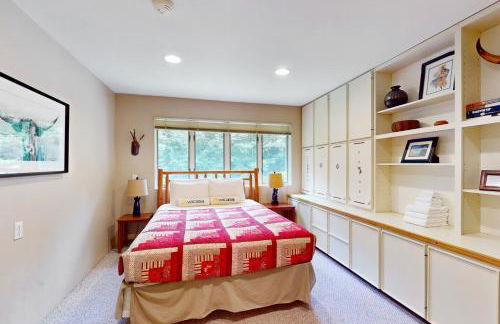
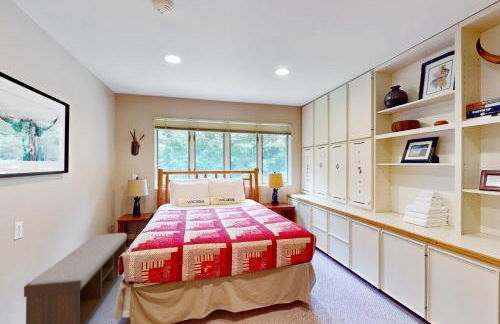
+ bench [23,232,128,324]
